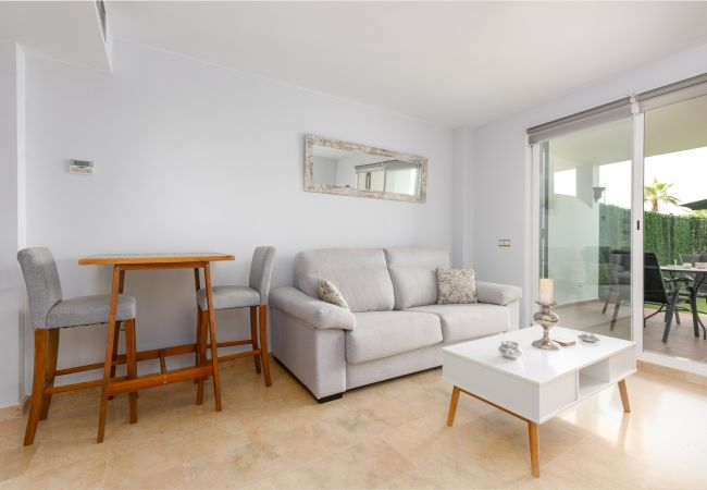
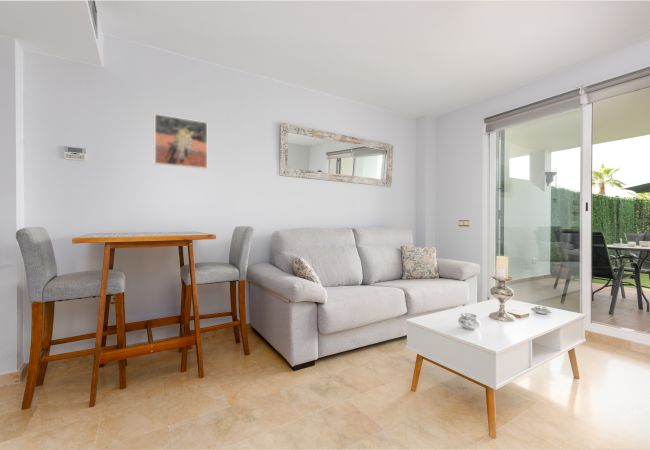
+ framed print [154,113,208,170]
